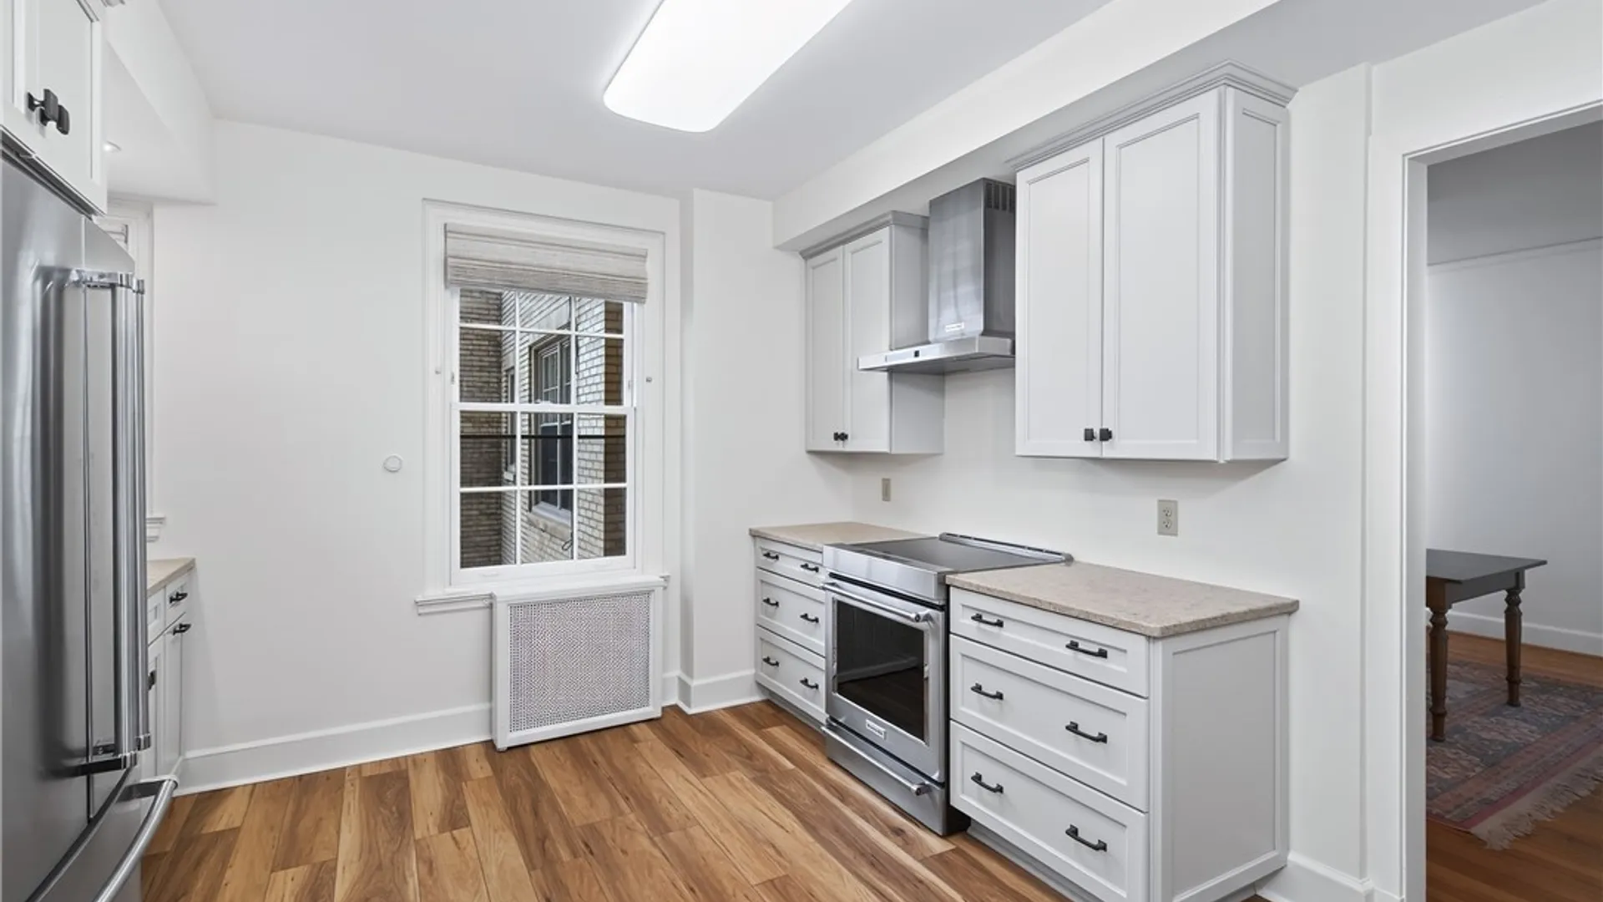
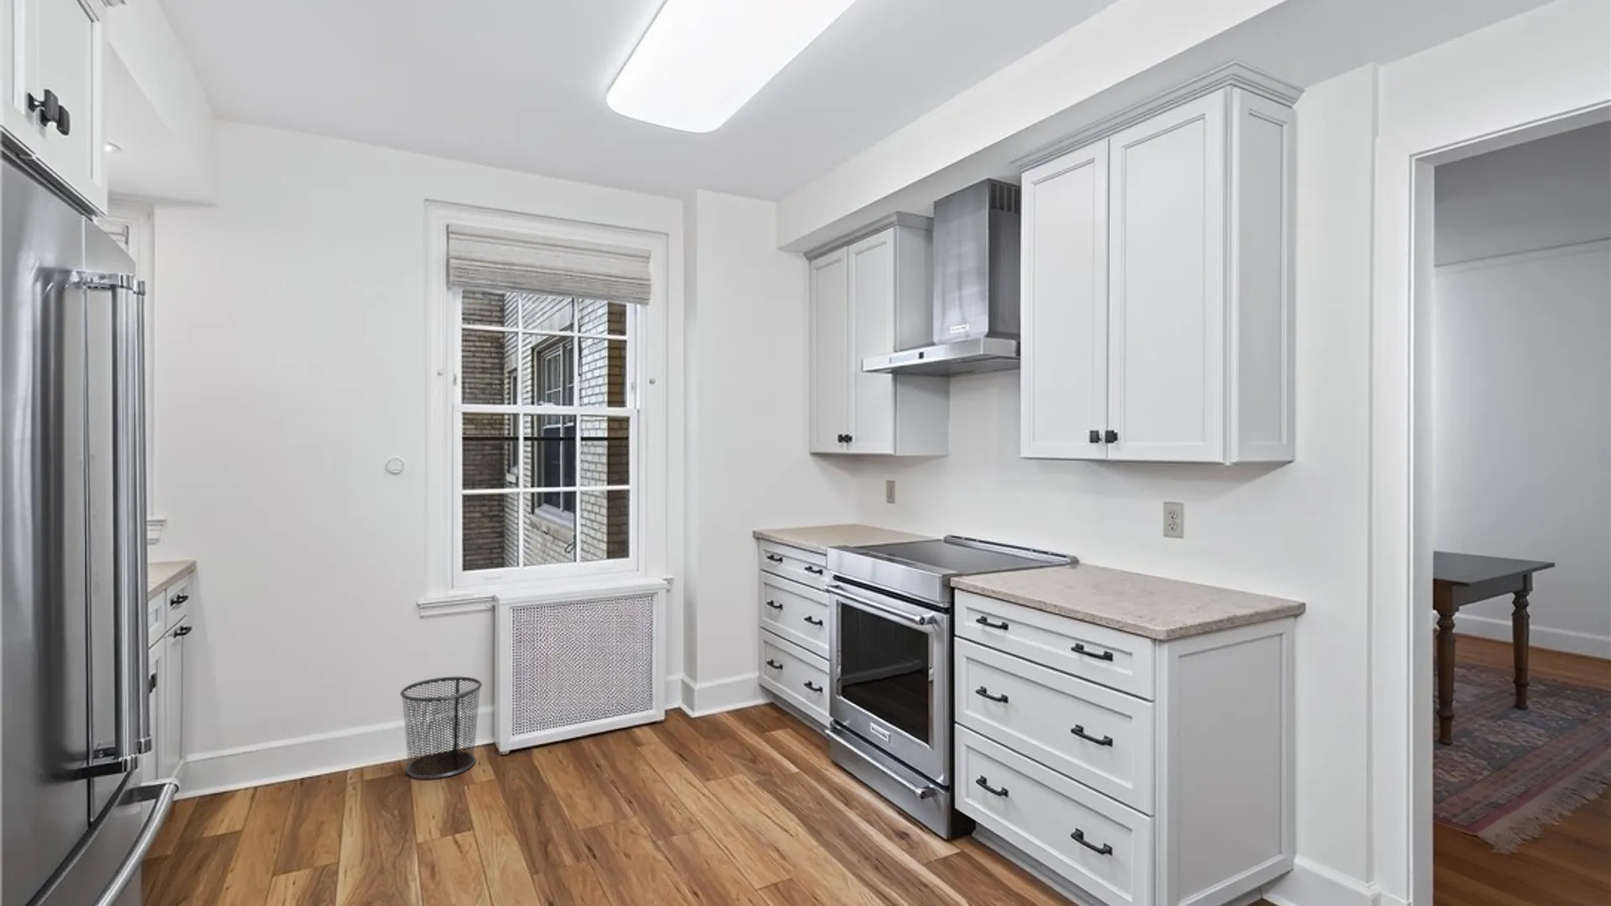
+ waste bin [399,676,484,779]
